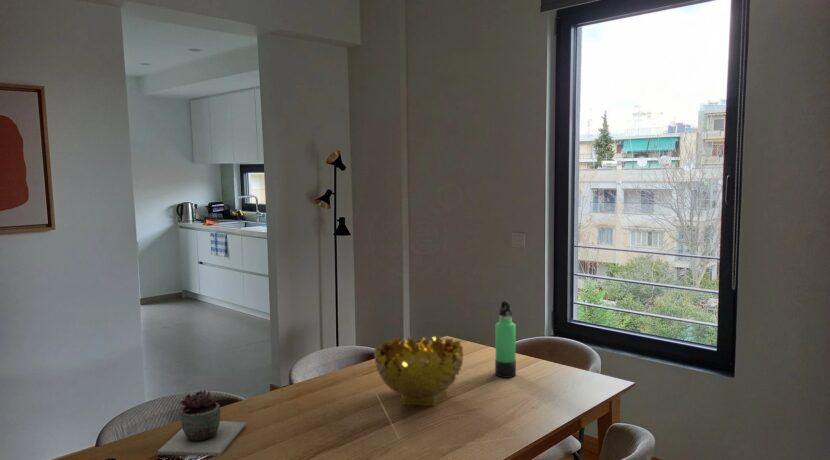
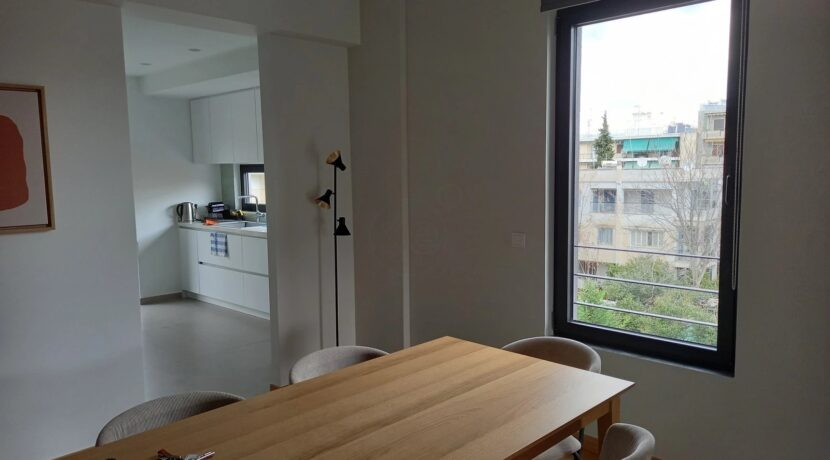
- thermos bottle [494,300,517,379]
- decorative bowl [373,334,464,407]
- succulent plant [157,389,247,457]
